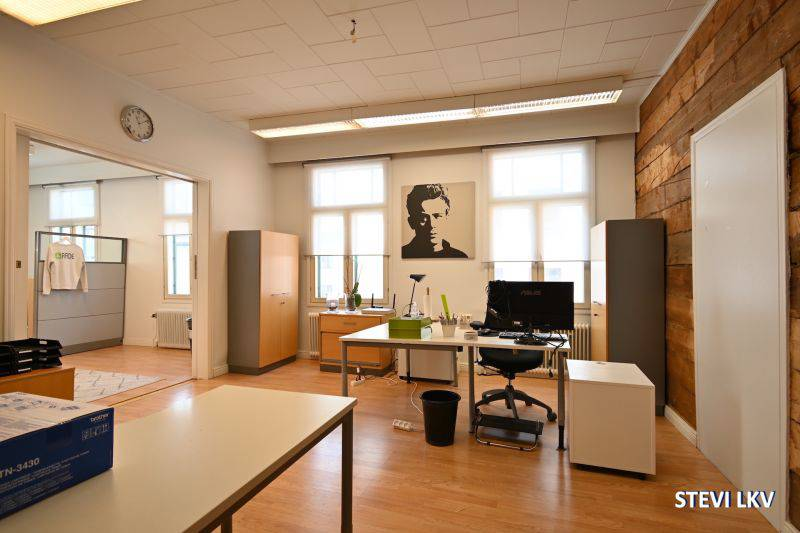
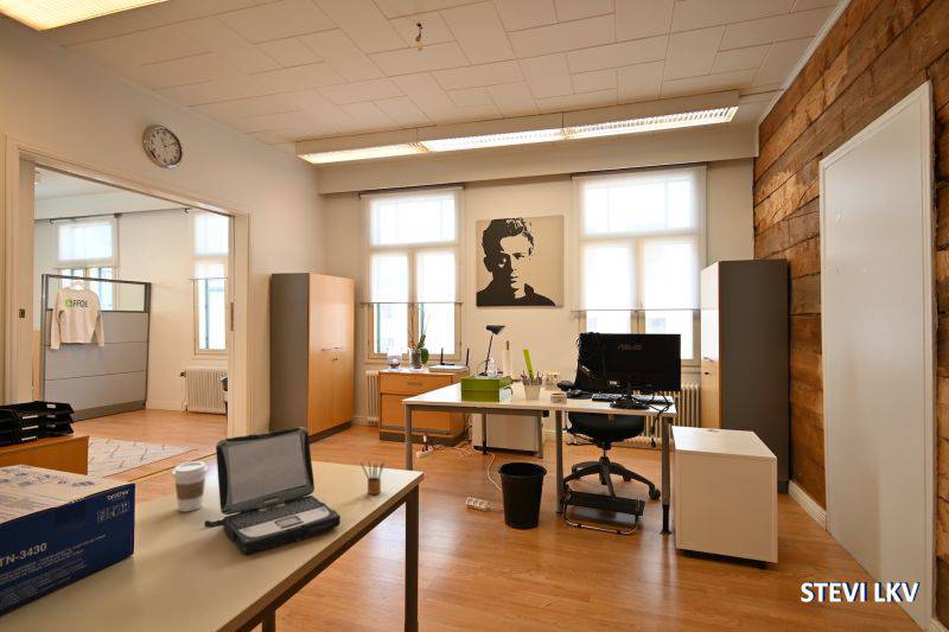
+ laptop [204,426,342,555]
+ pencil box [359,460,386,496]
+ coffee cup [171,460,210,512]
